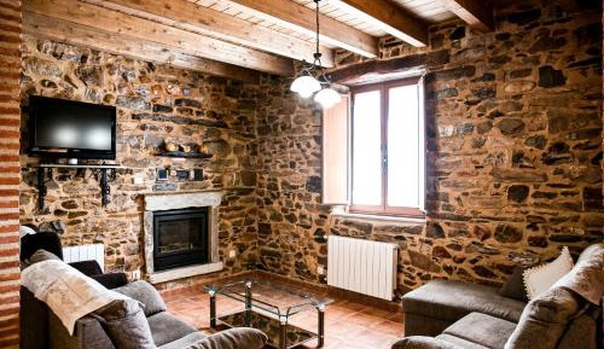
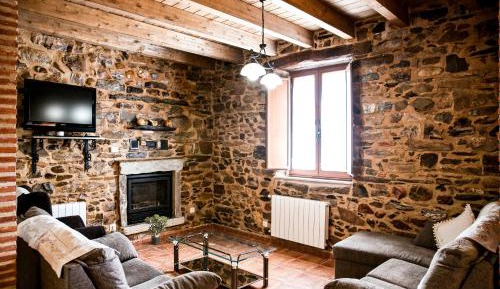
+ potted plant [143,214,169,246]
